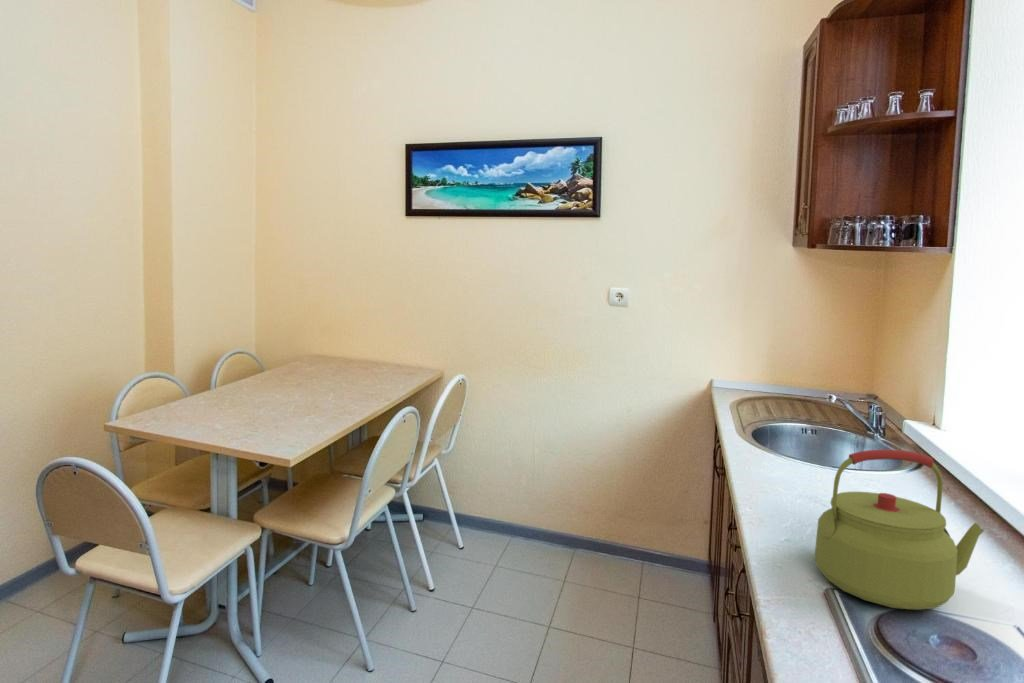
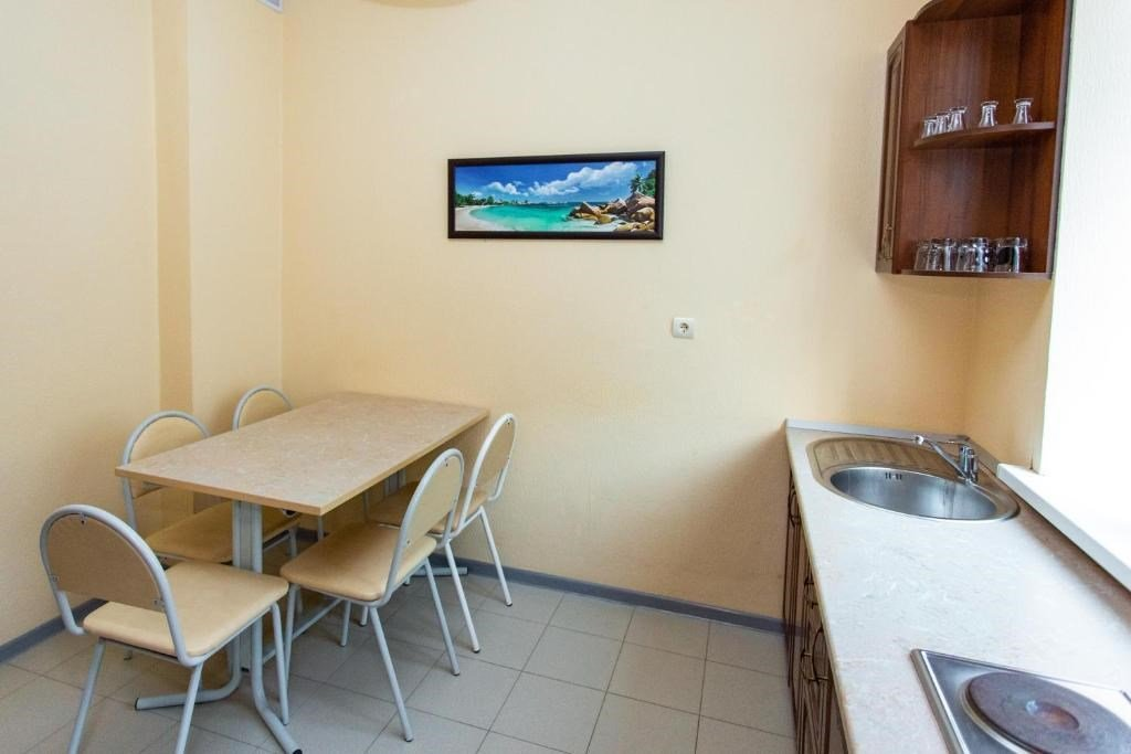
- kettle [814,449,985,611]
